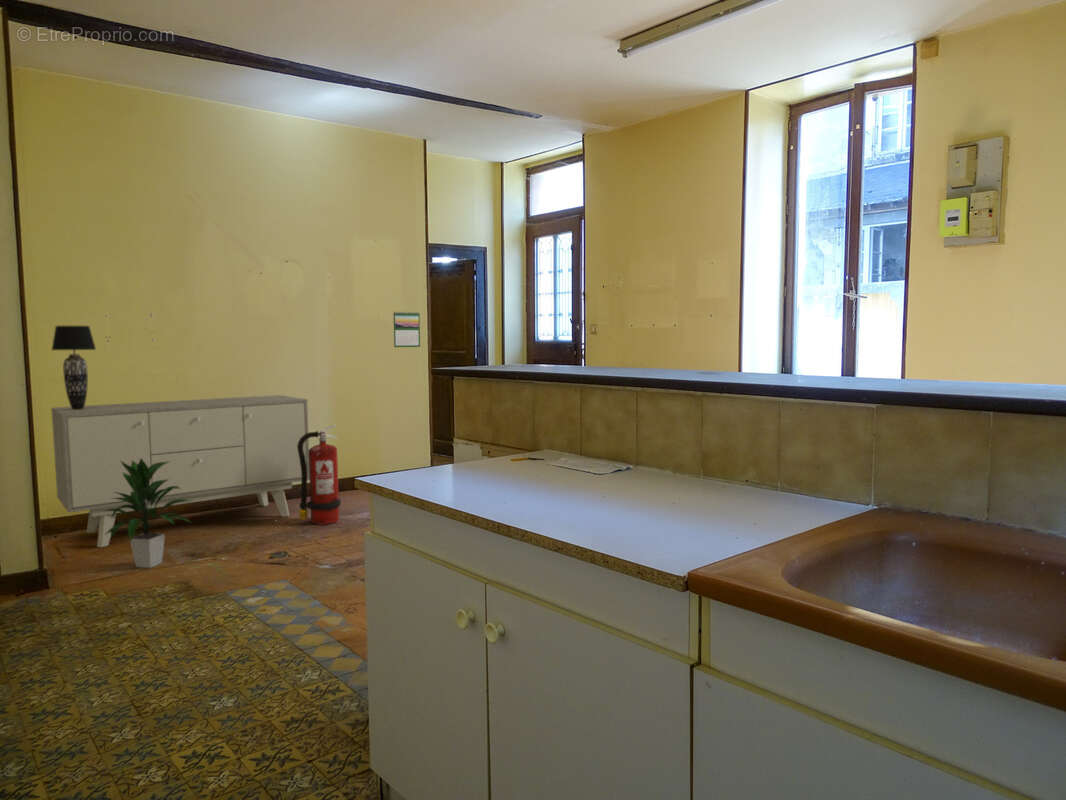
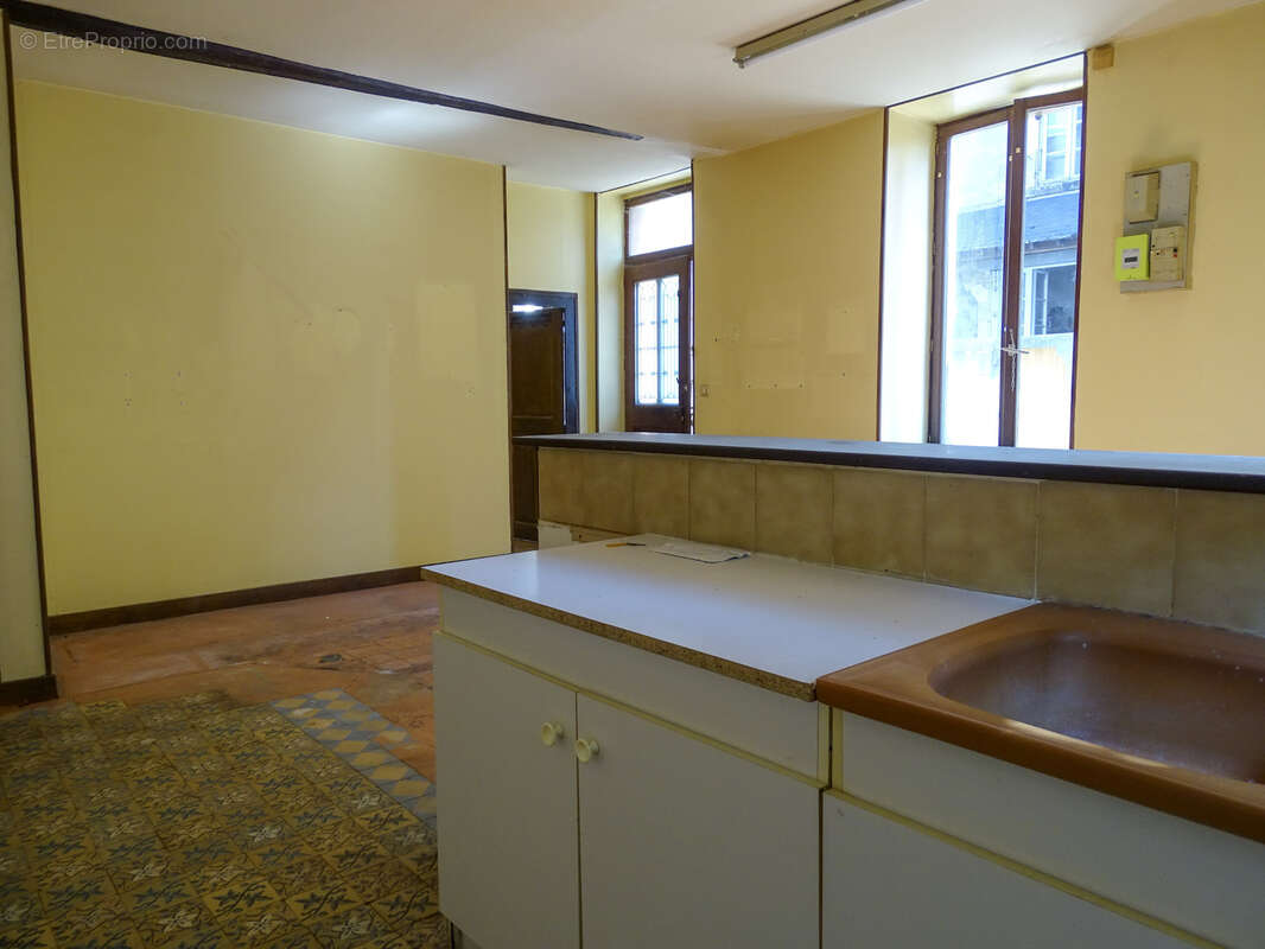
- calendar [392,310,421,348]
- table lamp [51,325,97,410]
- sideboard [50,394,310,548]
- fire extinguisher [297,424,342,526]
- indoor plant [104,459,193,569]
